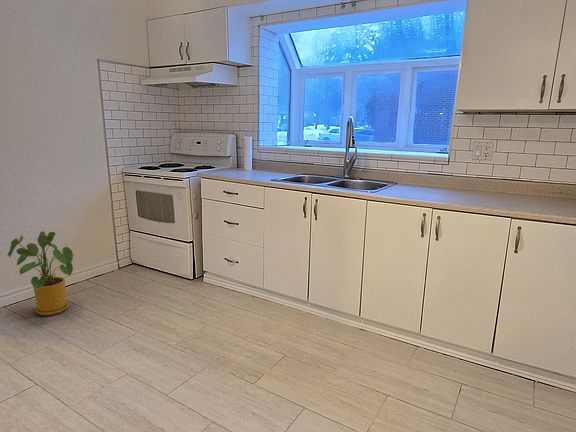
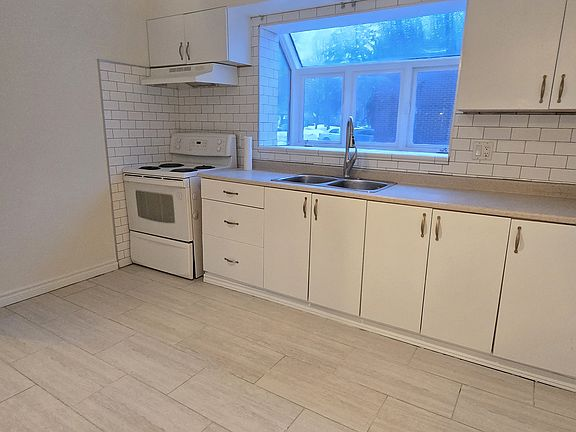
- house plant [7,230,74,316]
